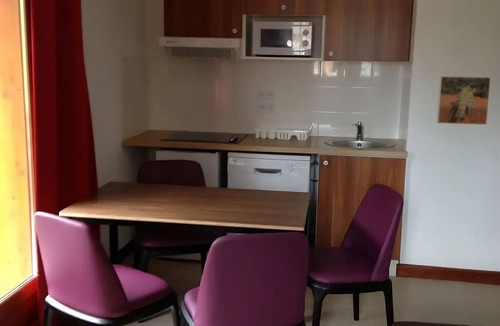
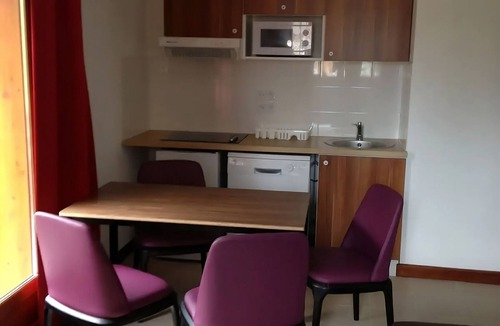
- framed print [436,75,492,126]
